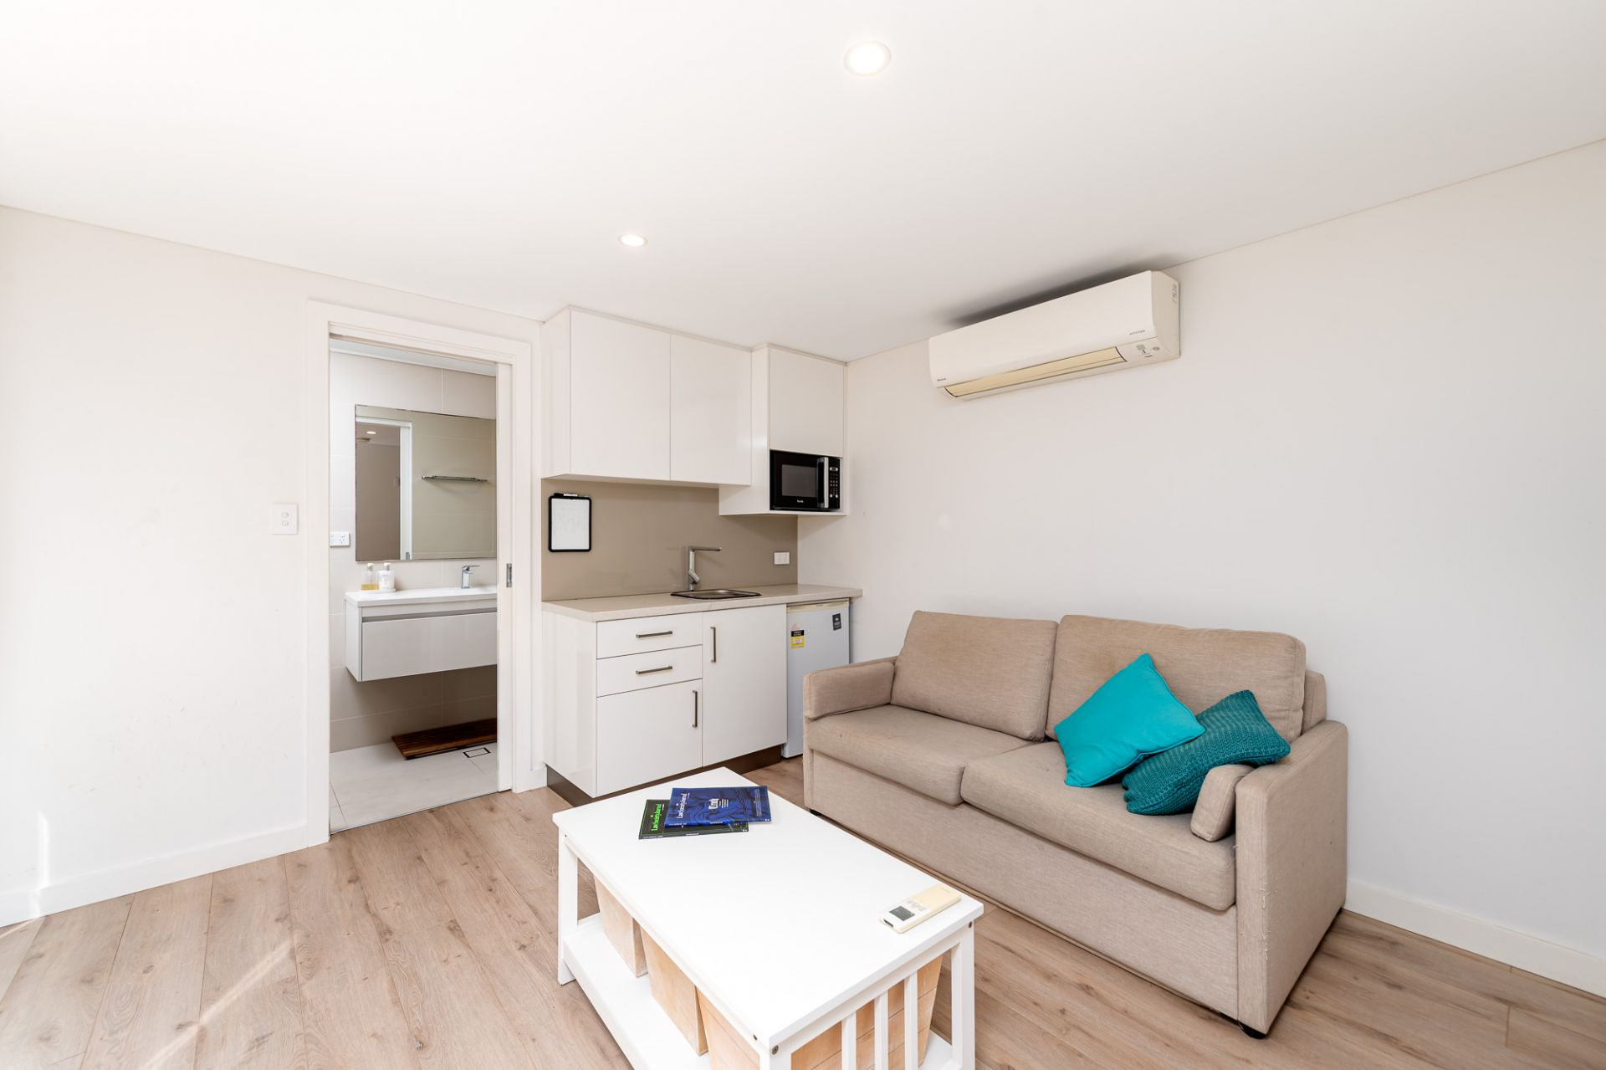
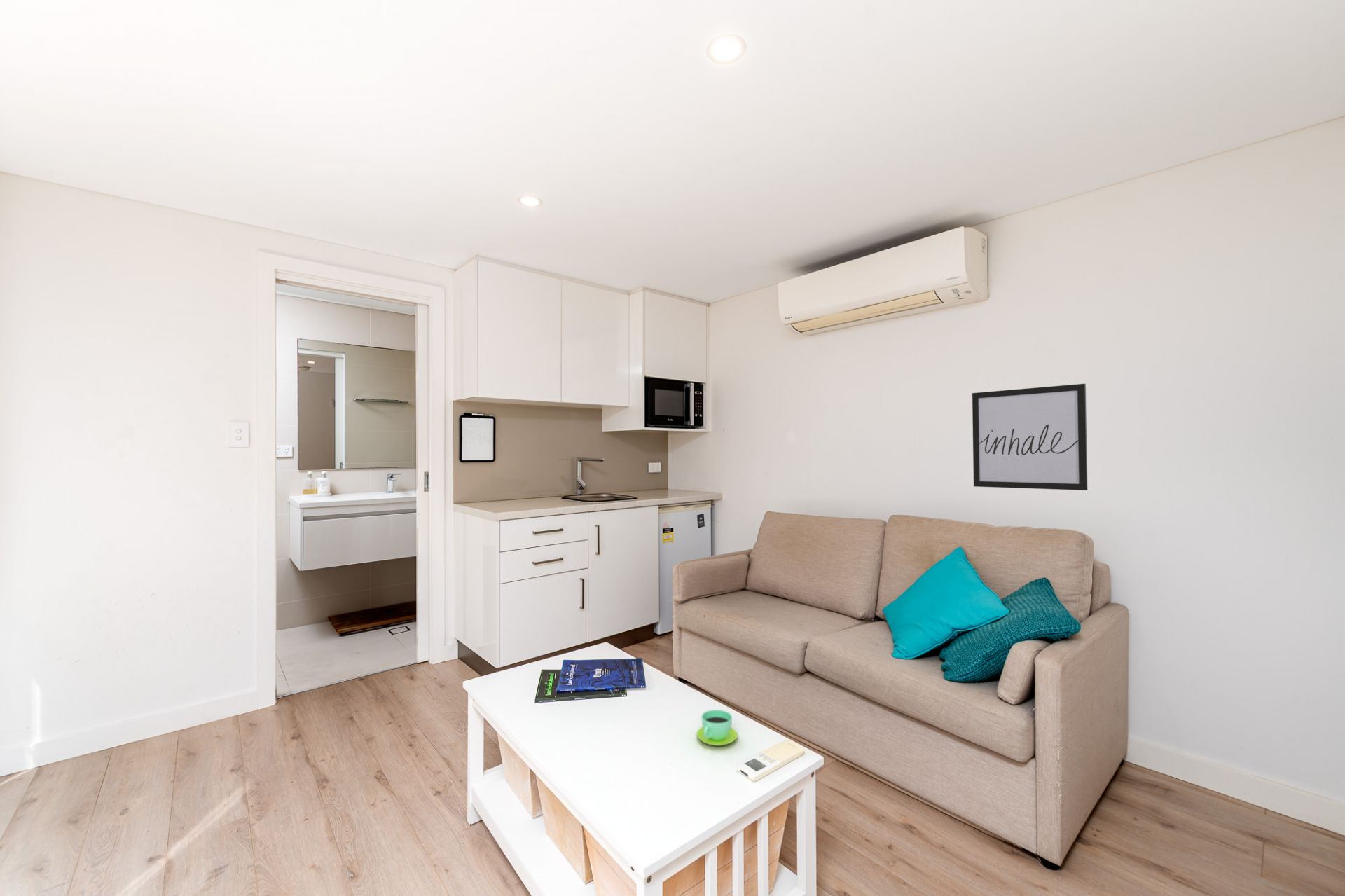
+ cup [696,709,738,747]
+ wall art [972,383,1088,491]
